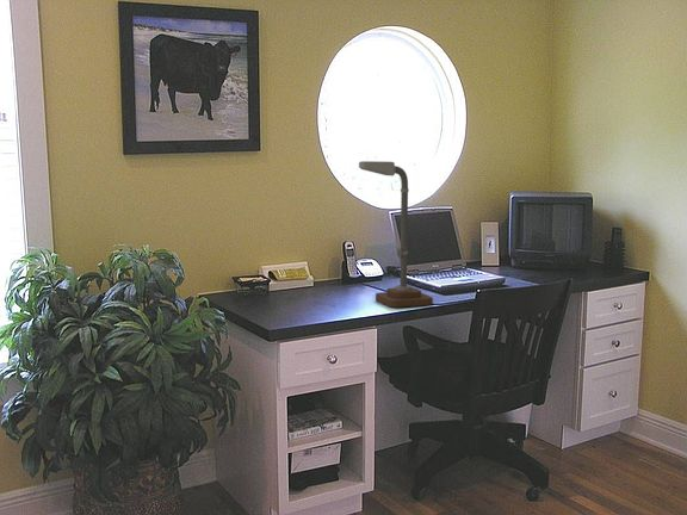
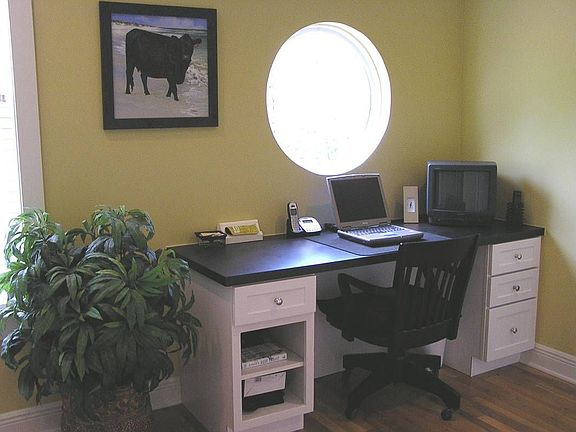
- desk lamp [358,160,434,309]
